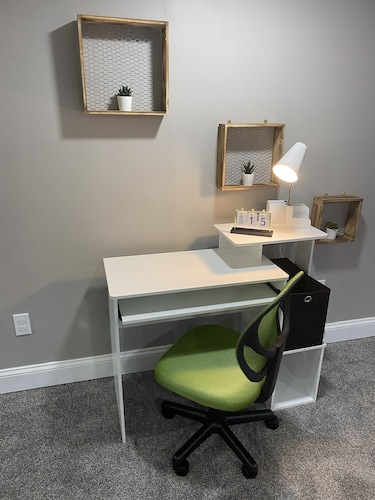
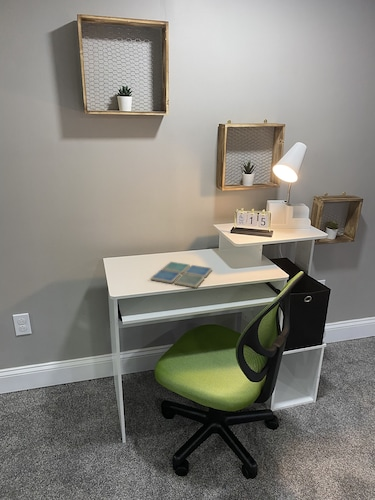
+ drink coaster [150,261,213,289]
